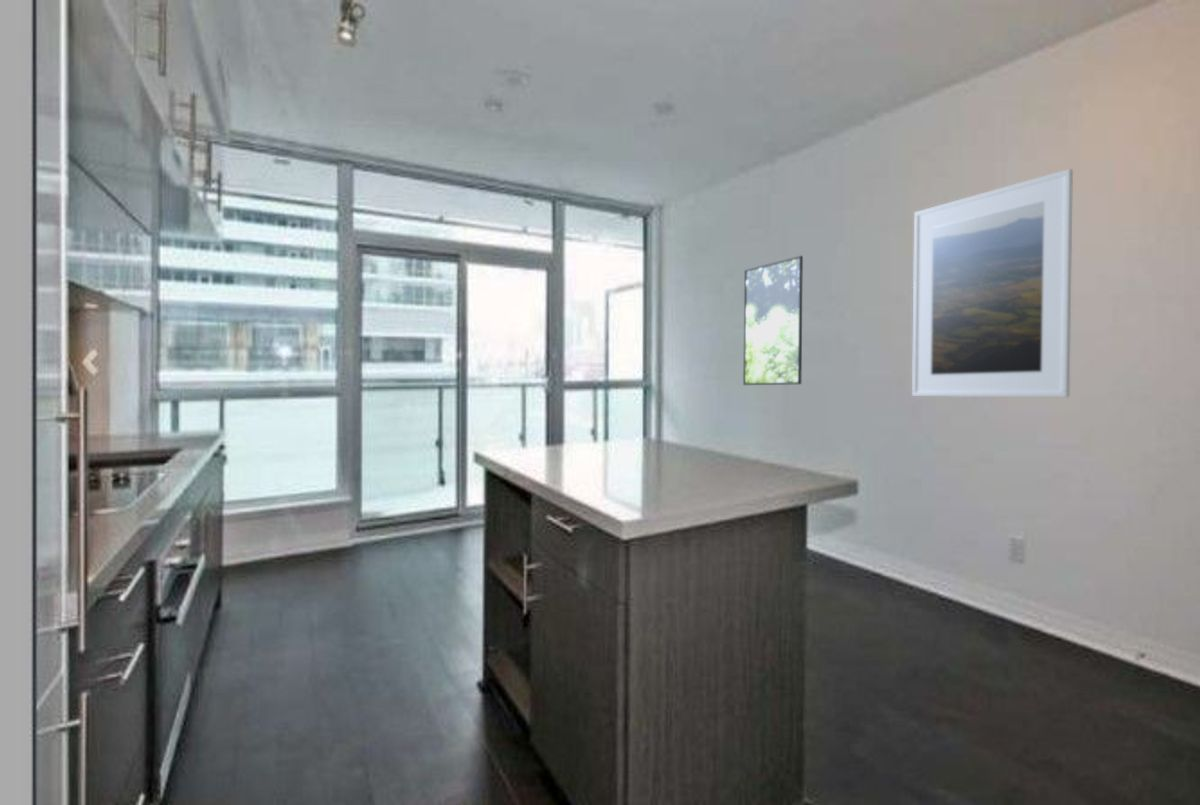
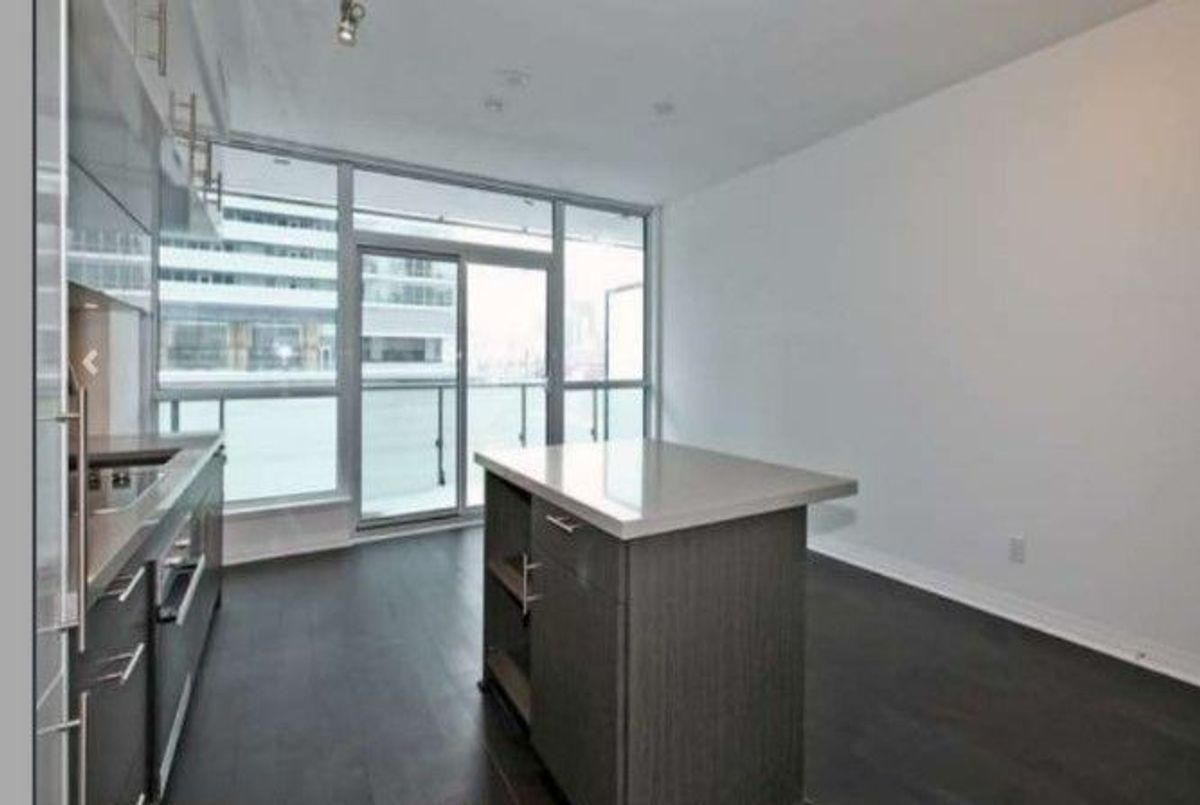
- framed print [742,255,804,386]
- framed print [911,168,1074,398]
